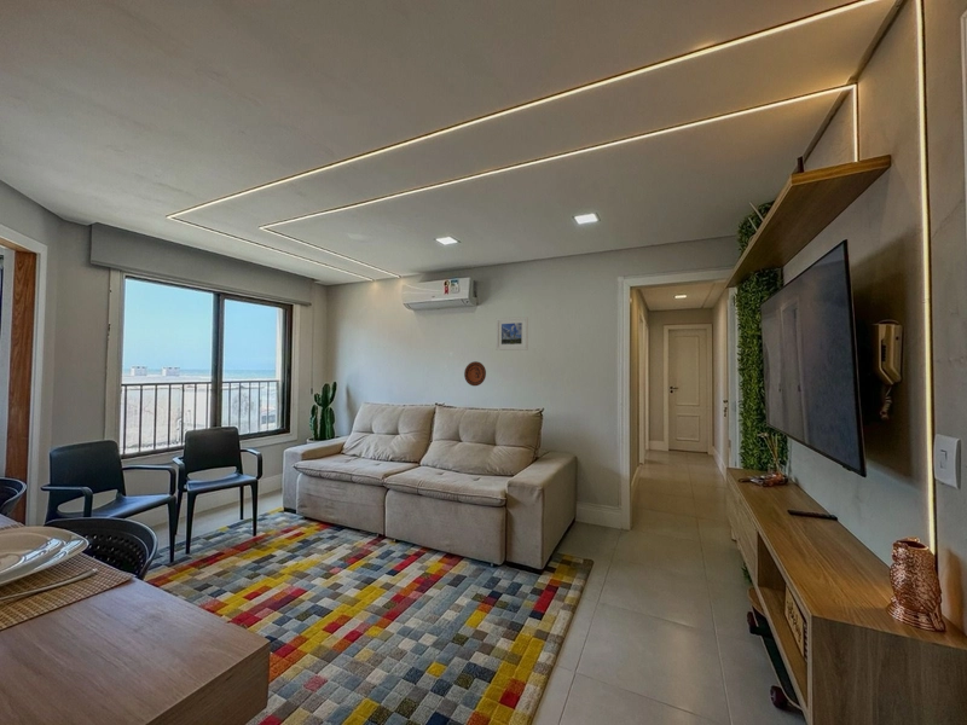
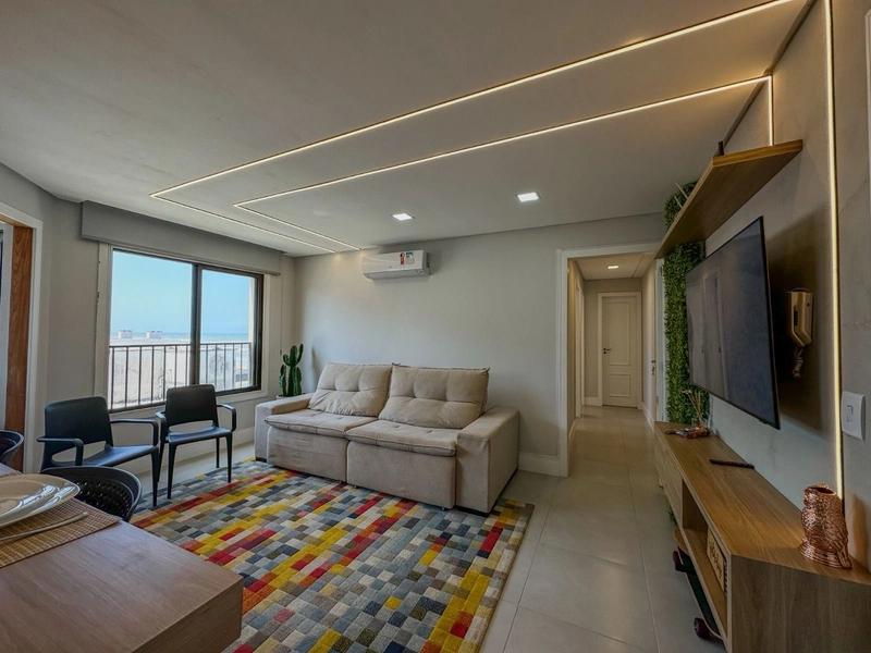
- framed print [494,315,529,352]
- decorative plate [463,360,487,387]
